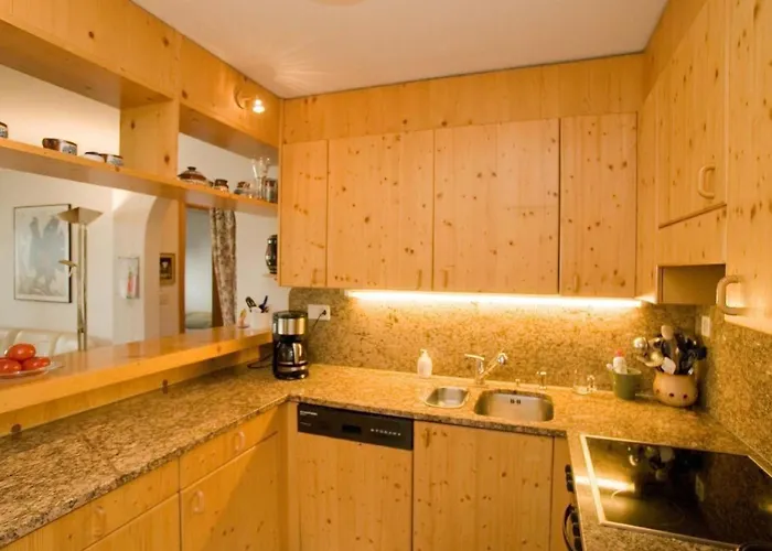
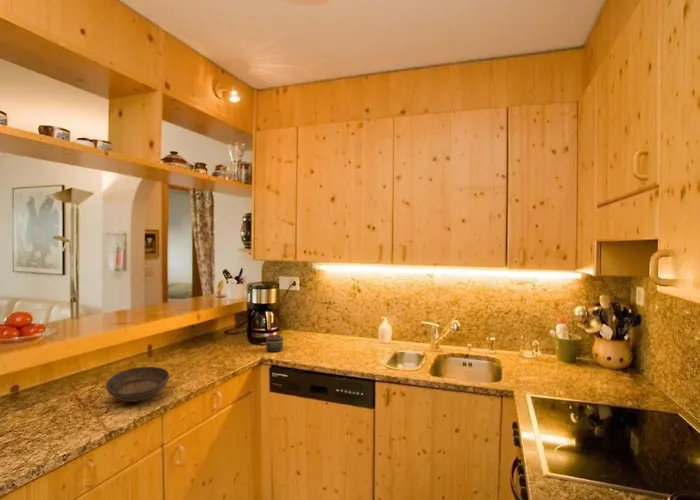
+ jar [265,334,284,353]
+ bowl [105,366,170,403]
